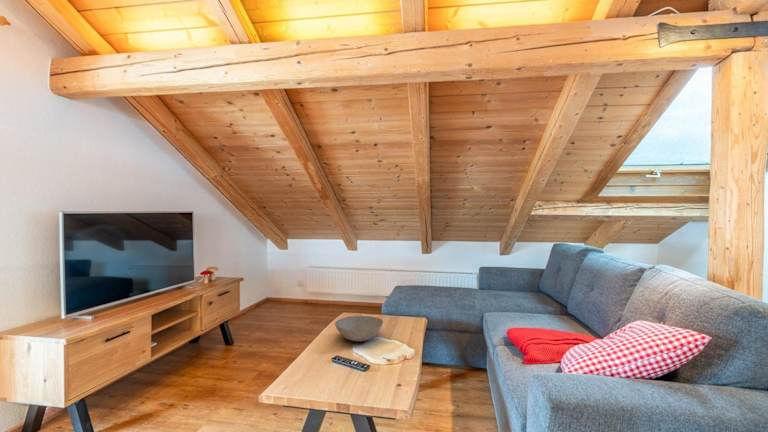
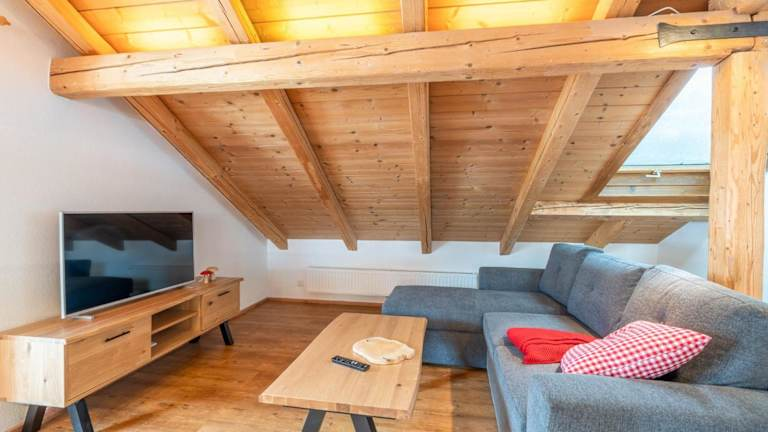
- bowl [334,315,384,342]
